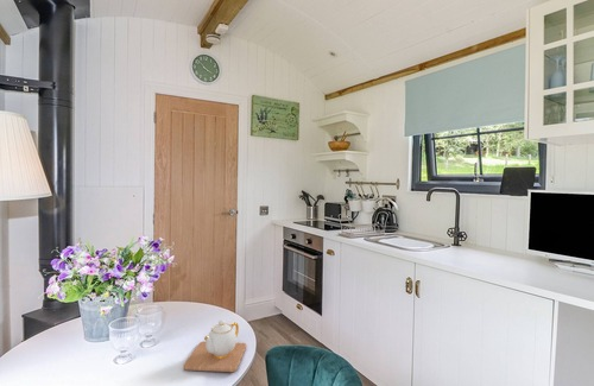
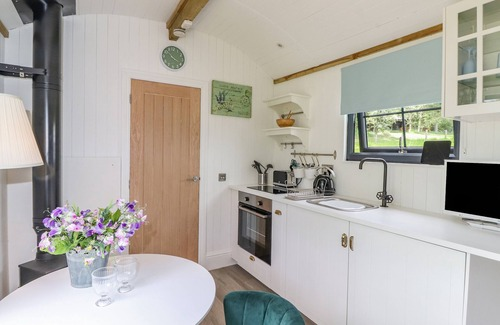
- teapot [182,318,247,373]
